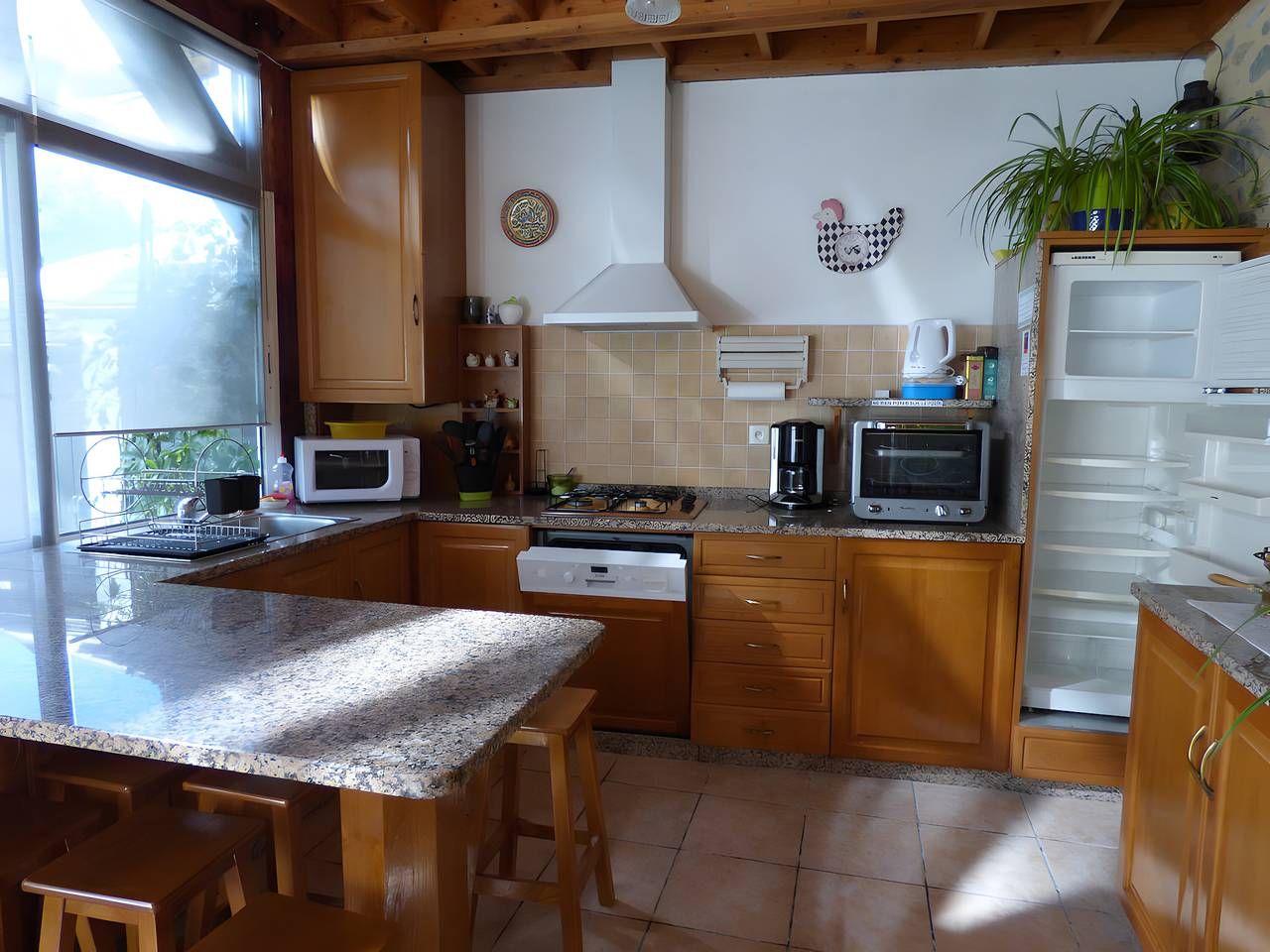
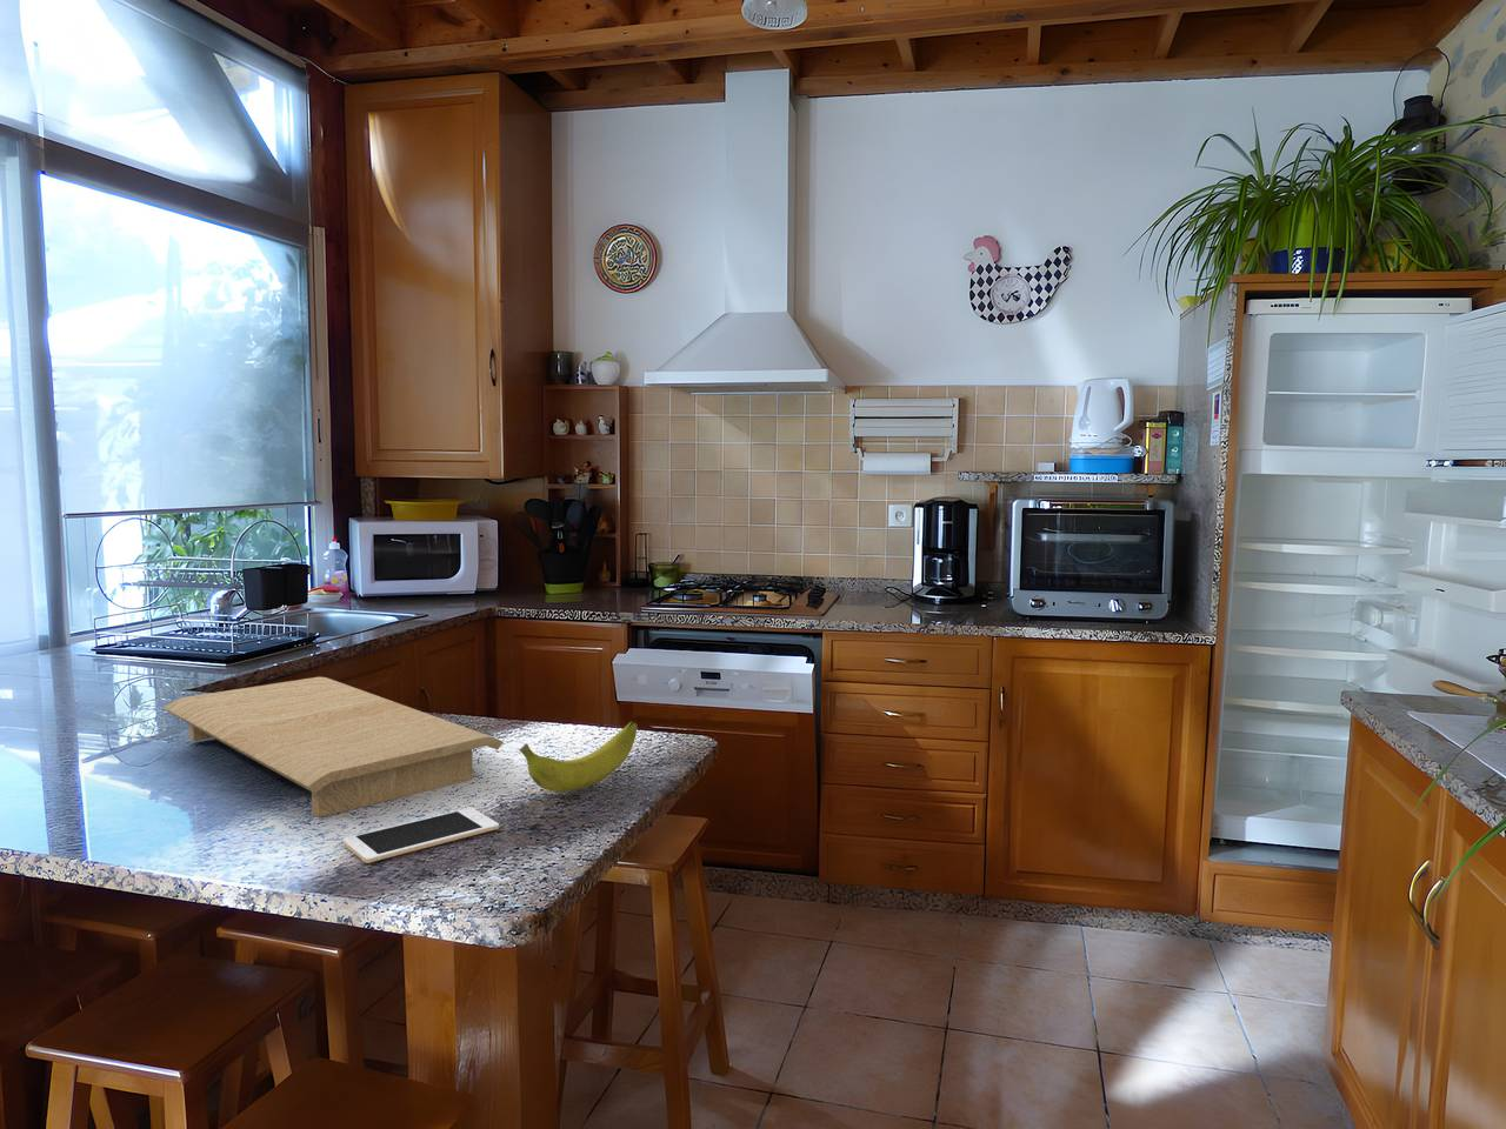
+ cell phone [343,806,500,865]
+ banana [519,721,638,792]
+ cutting board [162,676,505,818]
